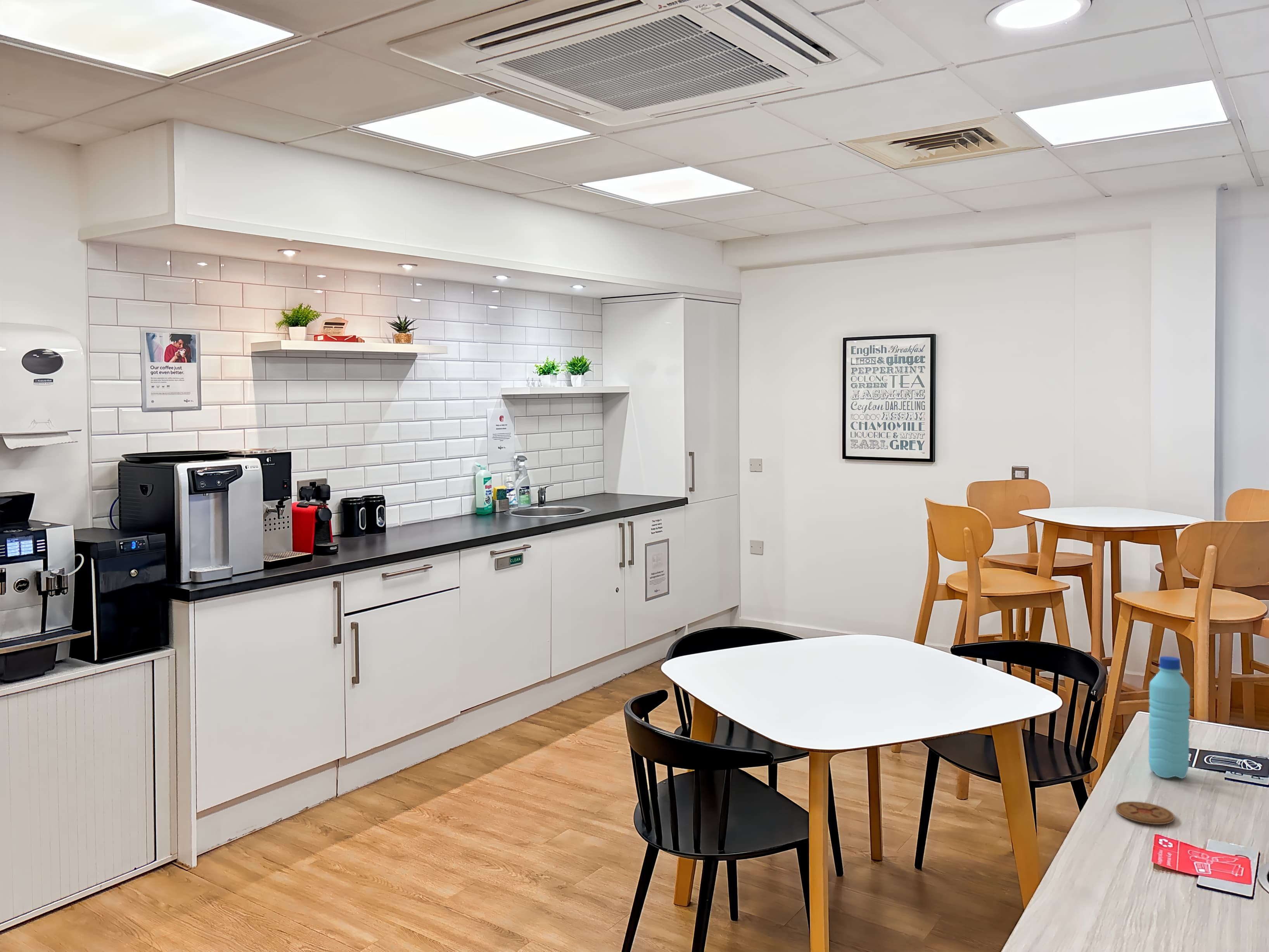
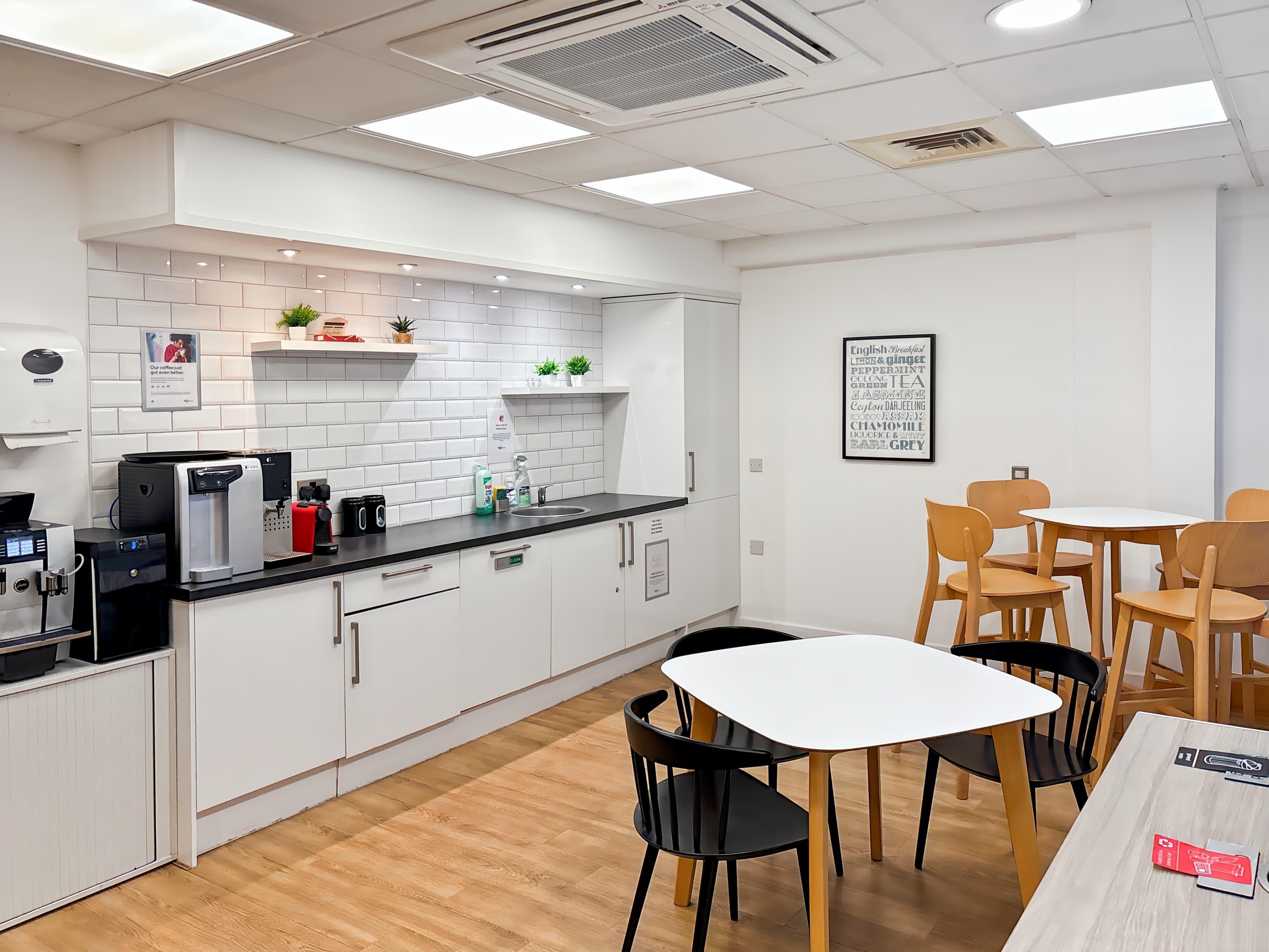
- coaster [1115,801,1175,825]
- water bottle [1148,656,1190,779]
